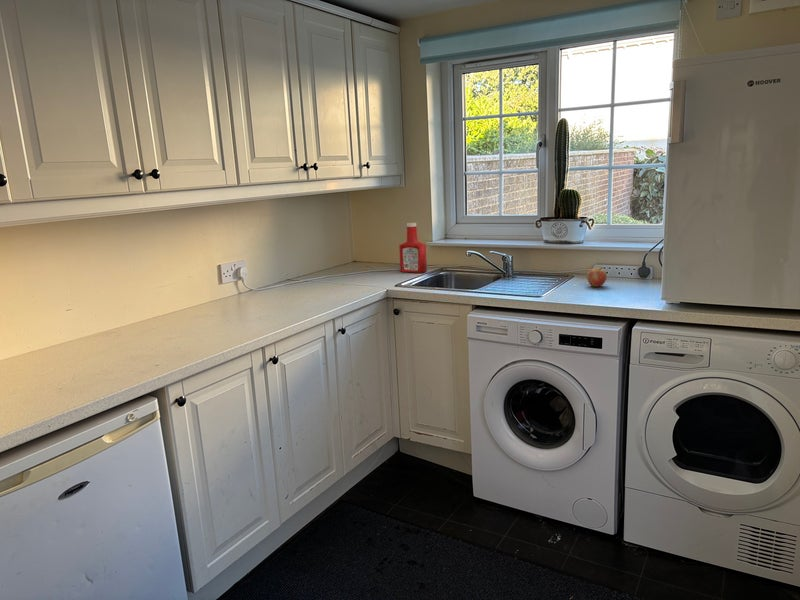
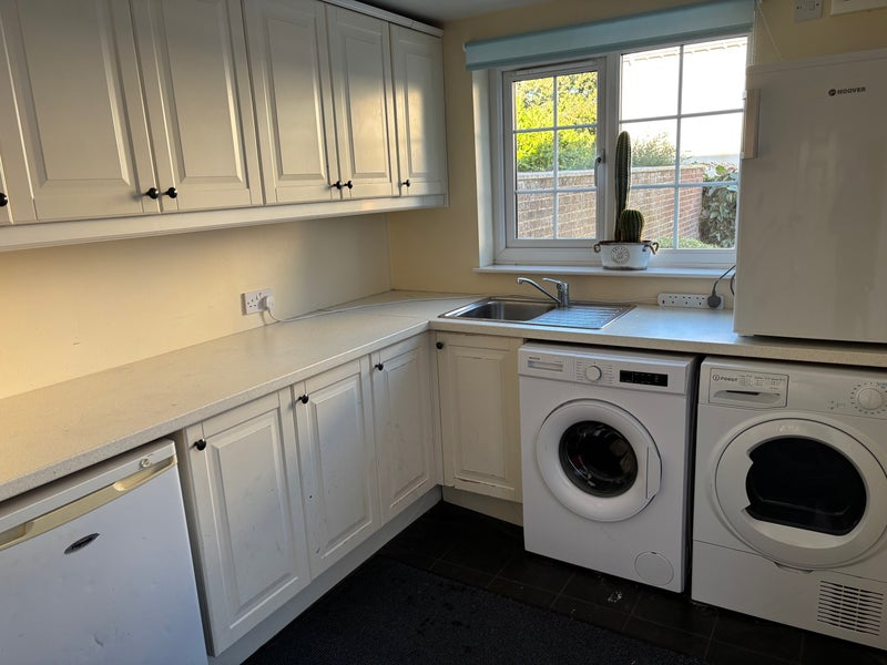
- fruit [586,266,607,288]
- soap bottle [398,222,428,274]
